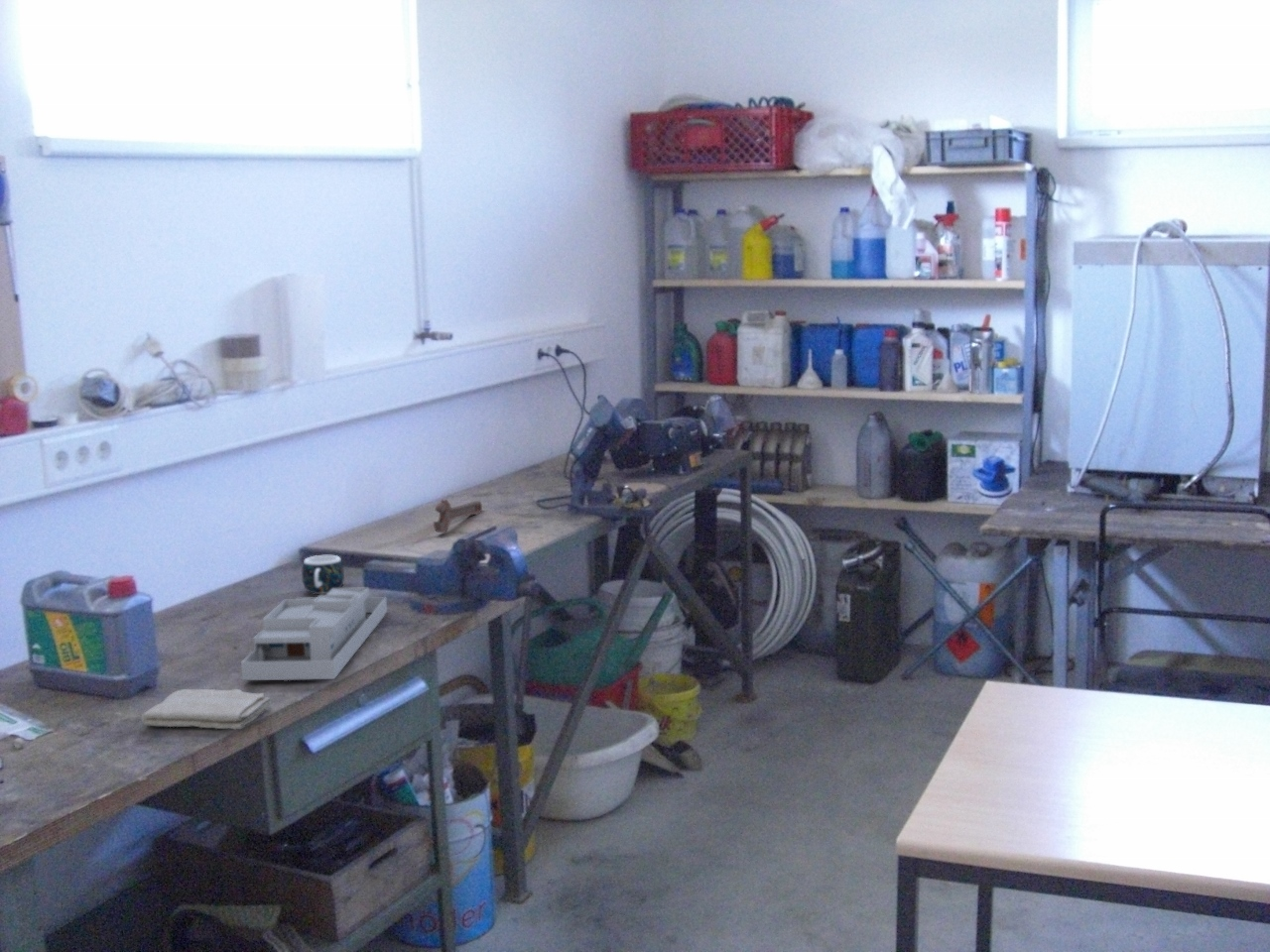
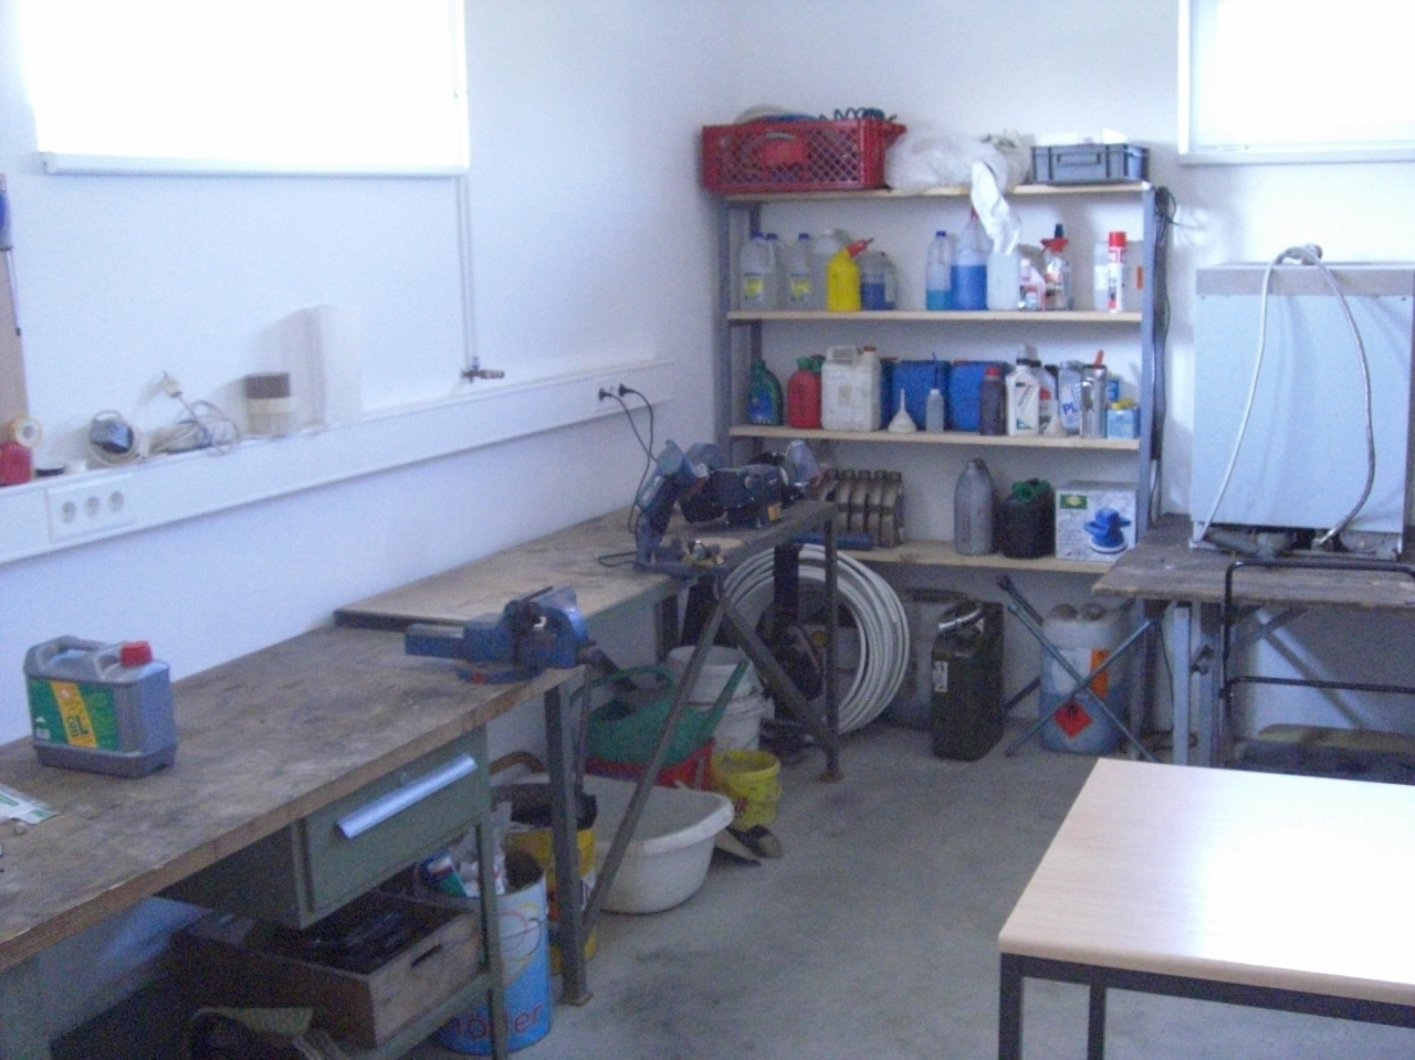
- adjustable wrench [433,499,483,534]
- washcloth [140,688,272,731]
- mug [301,554,345,595]
- desk organizer [240,587,388,682]
